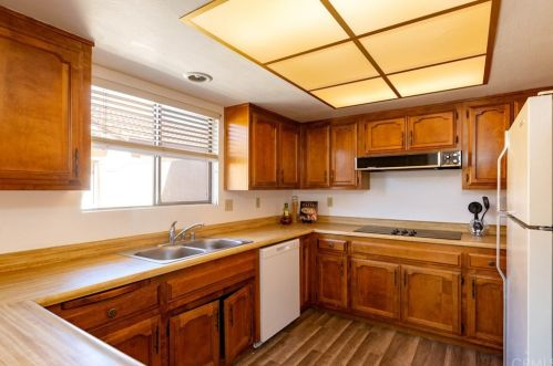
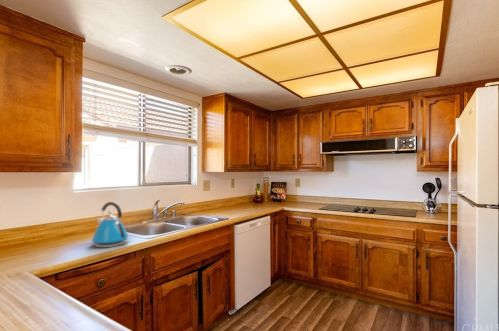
+ kettle [91,201,130,248]
